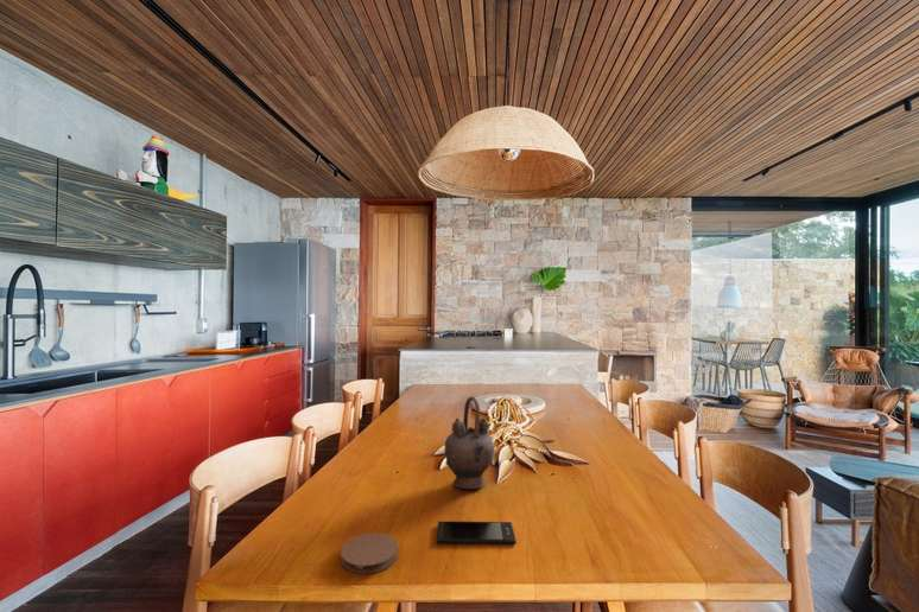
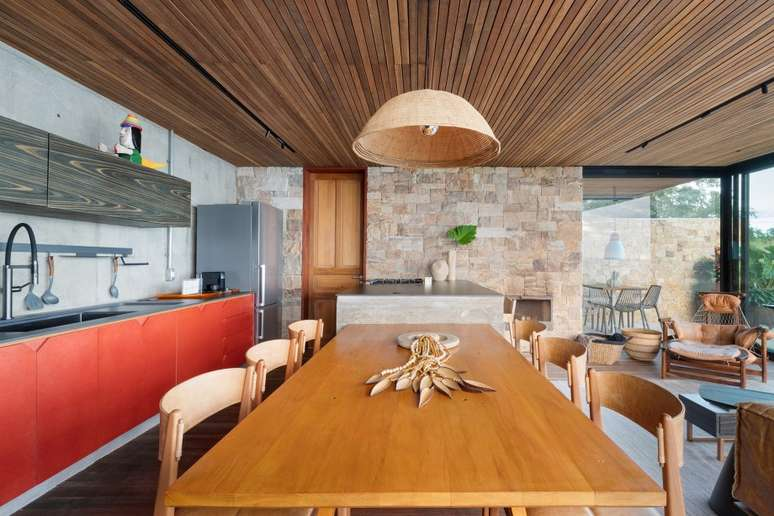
- smartphone [436,521,518,546]
- coaster [340,531,399,575]
- teapot [443,395,496,490]
